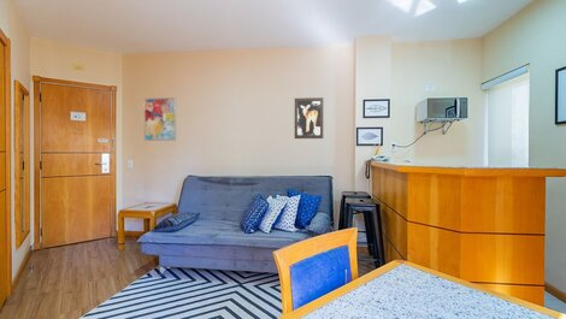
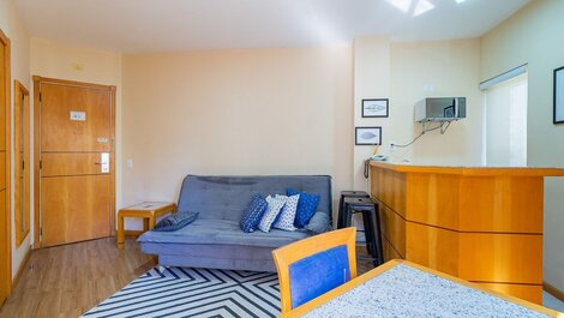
- wall art [143,96,177,142]
- wall art [294,96,325,140]
